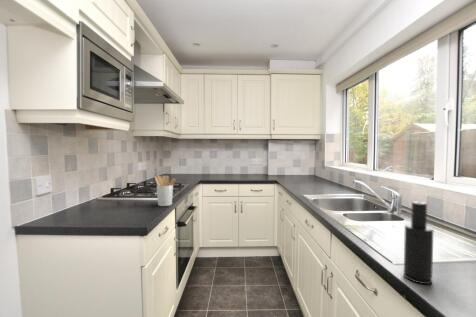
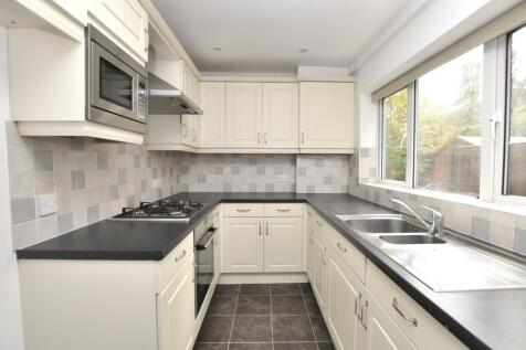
- utensil holder [154,175,177,207]
- soap dispenser [403,200,434,285]
